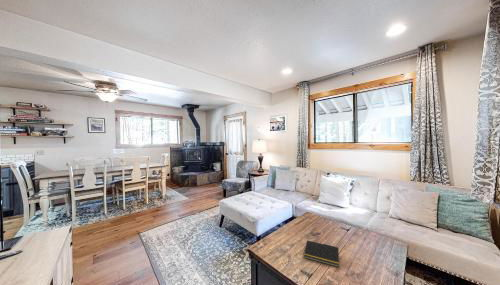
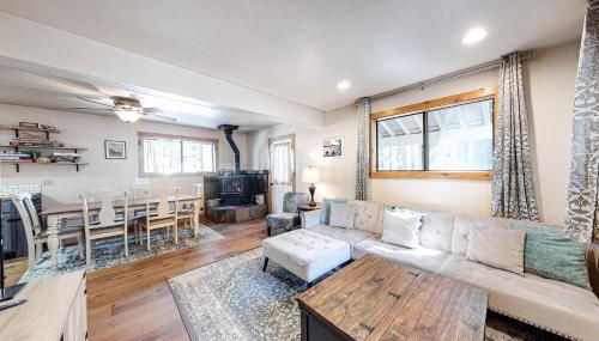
- notepad [303,239,340,268]
